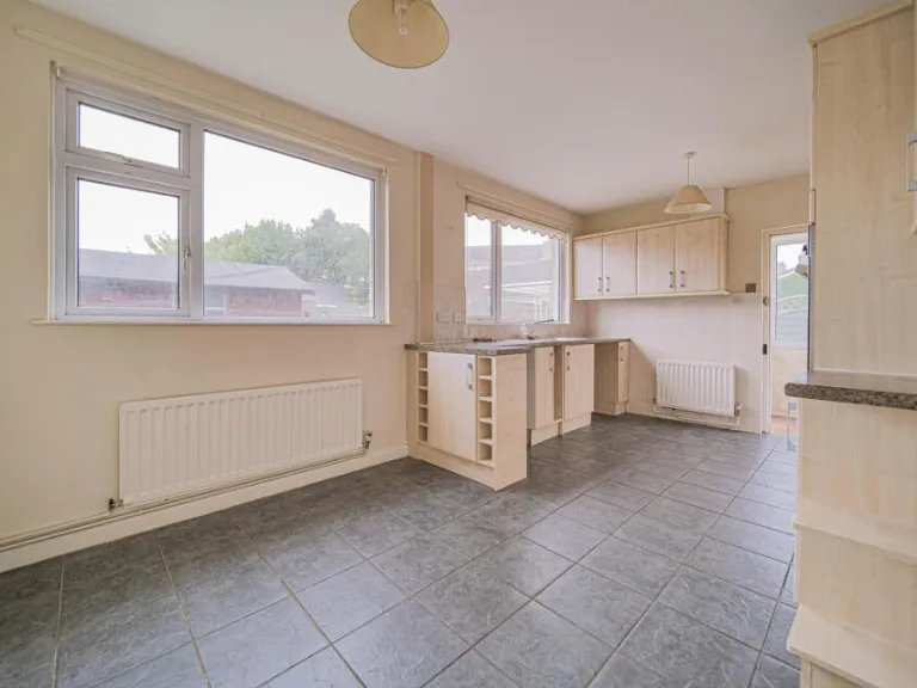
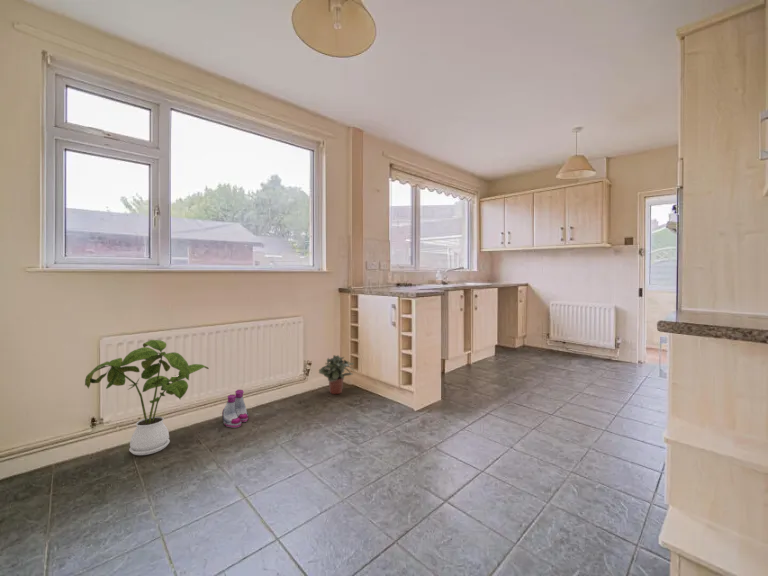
+ potted plant [318,354,356,395]
+ house plant [84,339,210,456]
+ boots [221,389,249,429]
